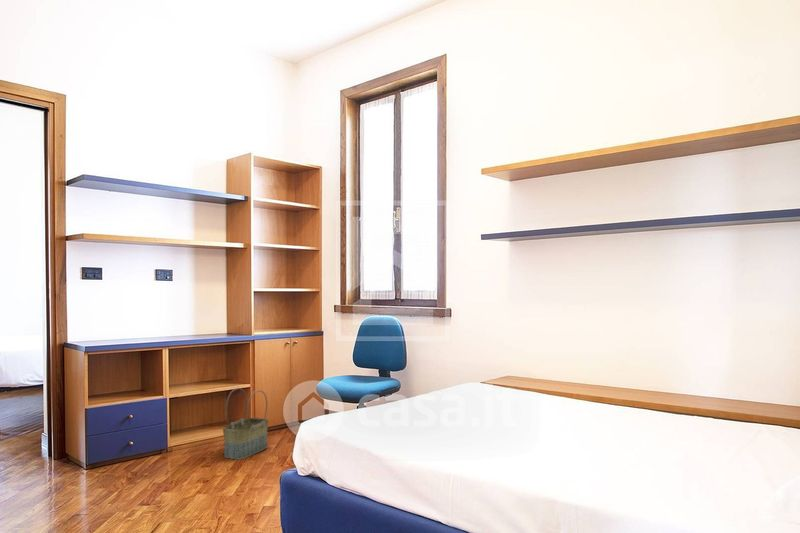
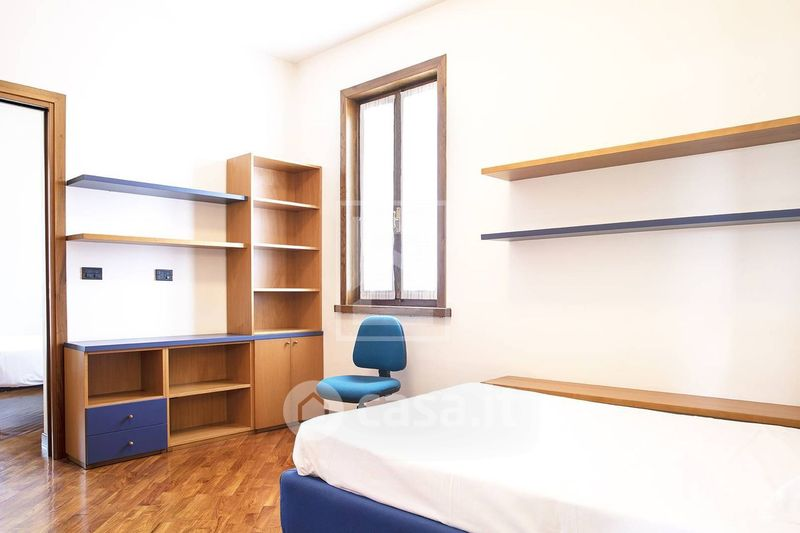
- basket [222,387,270,461]
